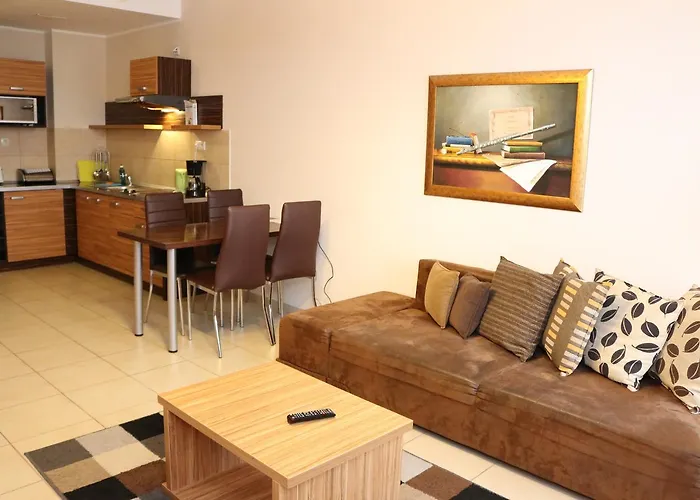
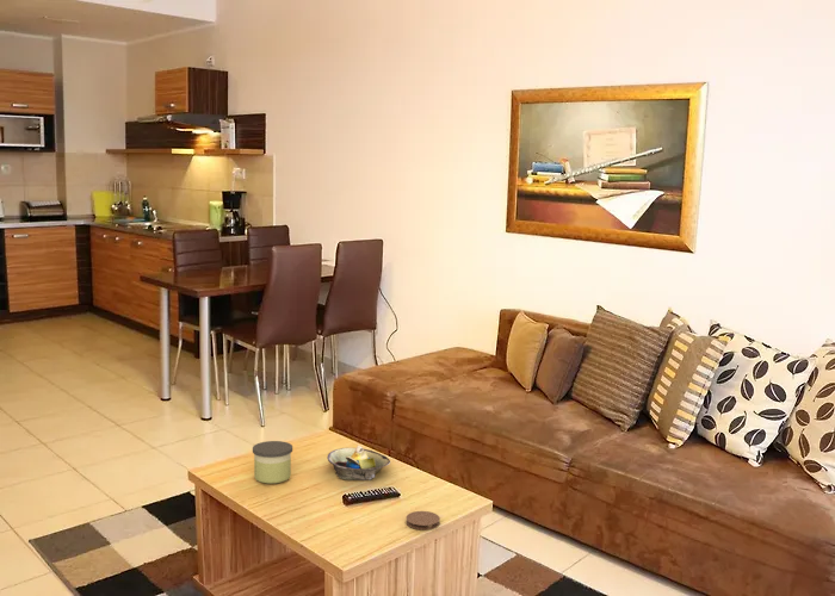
+ decorative bowl [326,445,391,482]
+ coaster [404,510,441,532]
+ candle [252,440,293,485]
